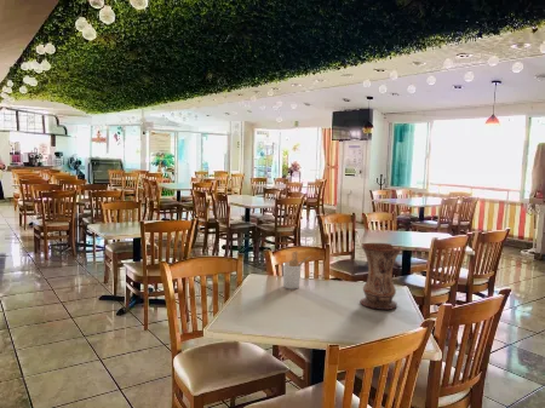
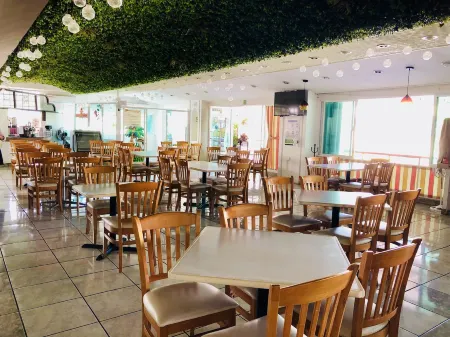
- vase [360,242,403,311]
- utensil holder [282,251,312,291]
